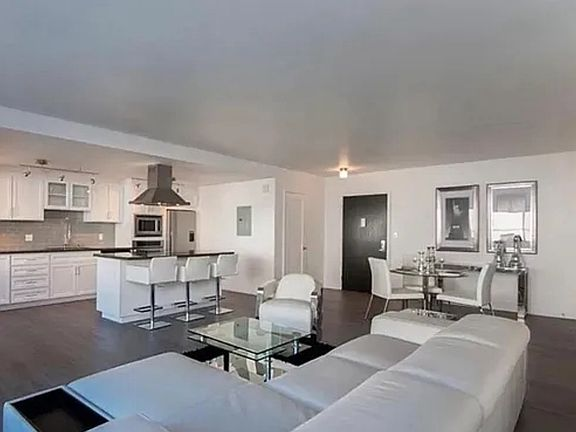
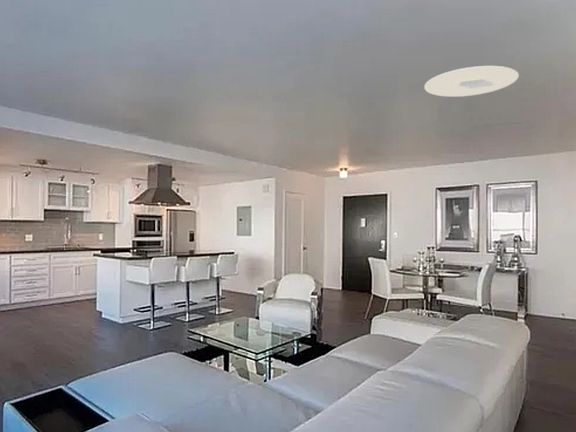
+ ceiling light [423,65,520,98]
